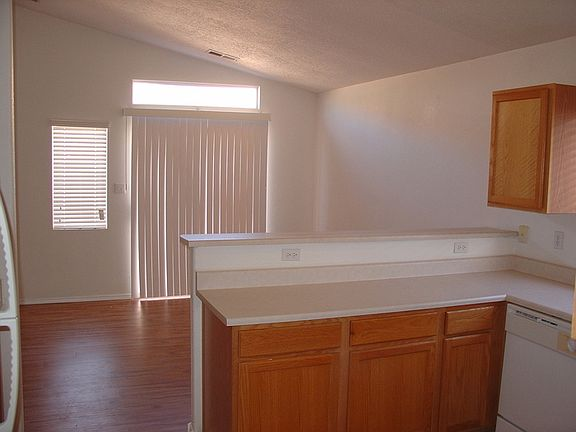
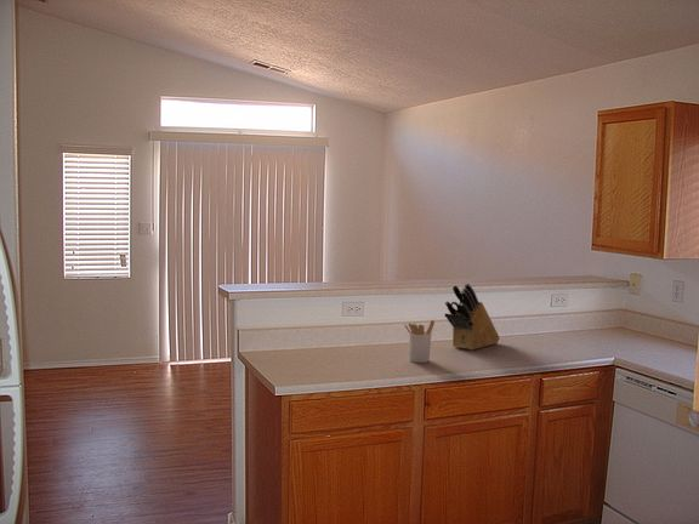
+ utensil holder [403,319,436,364]
+ knife block [444,283,501,351]
